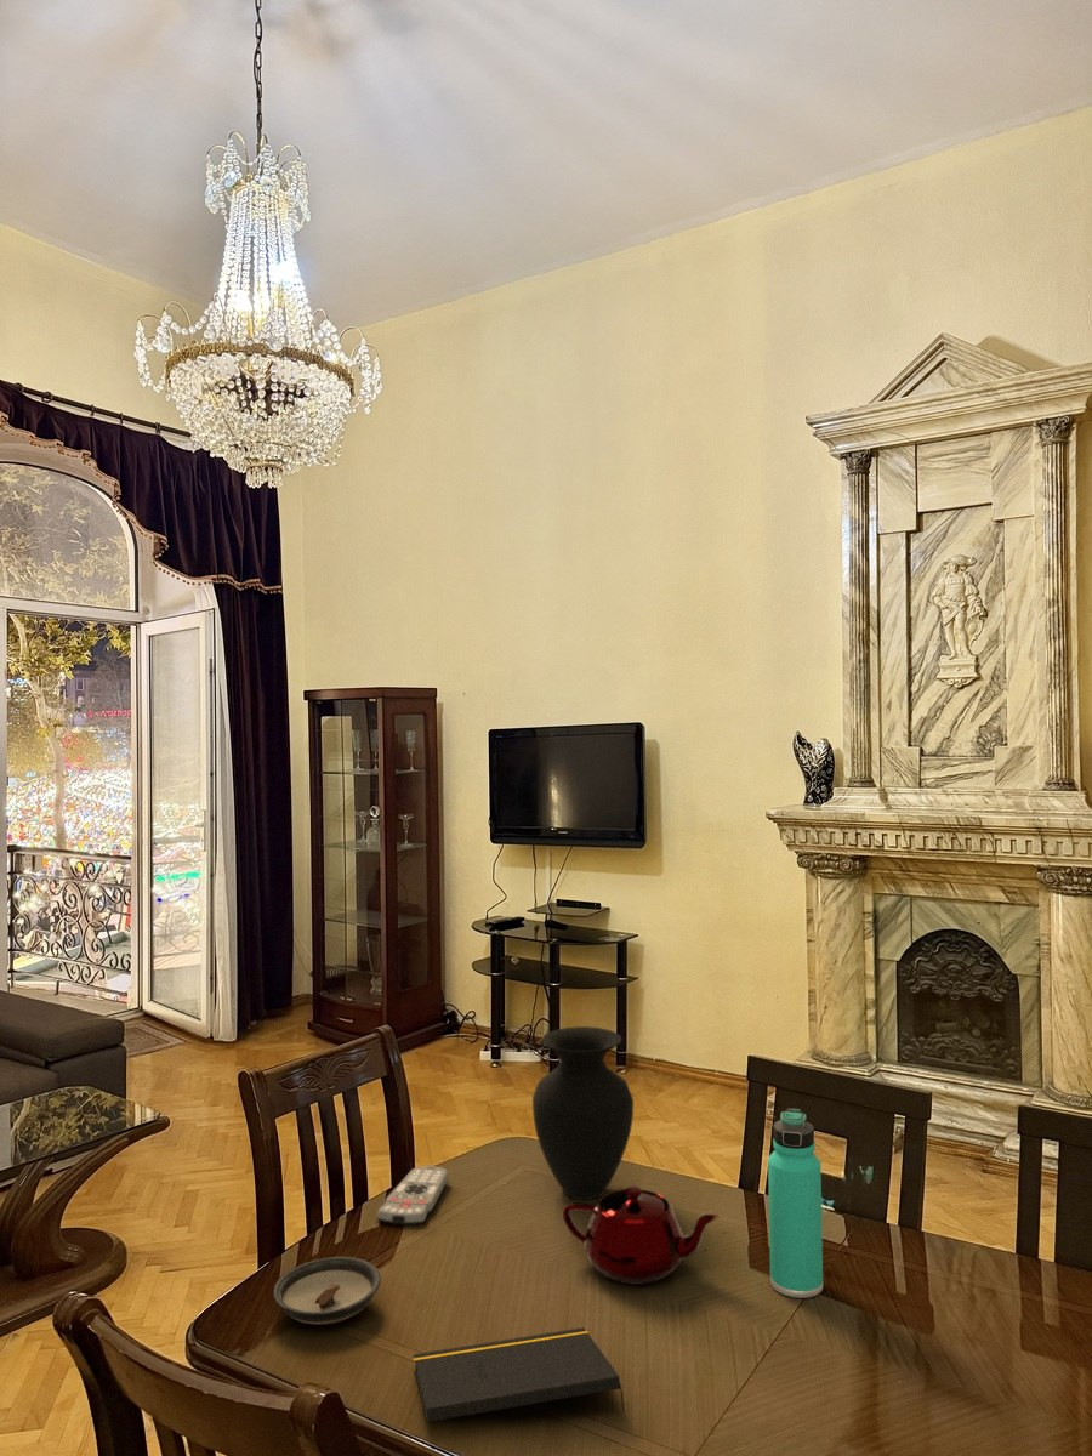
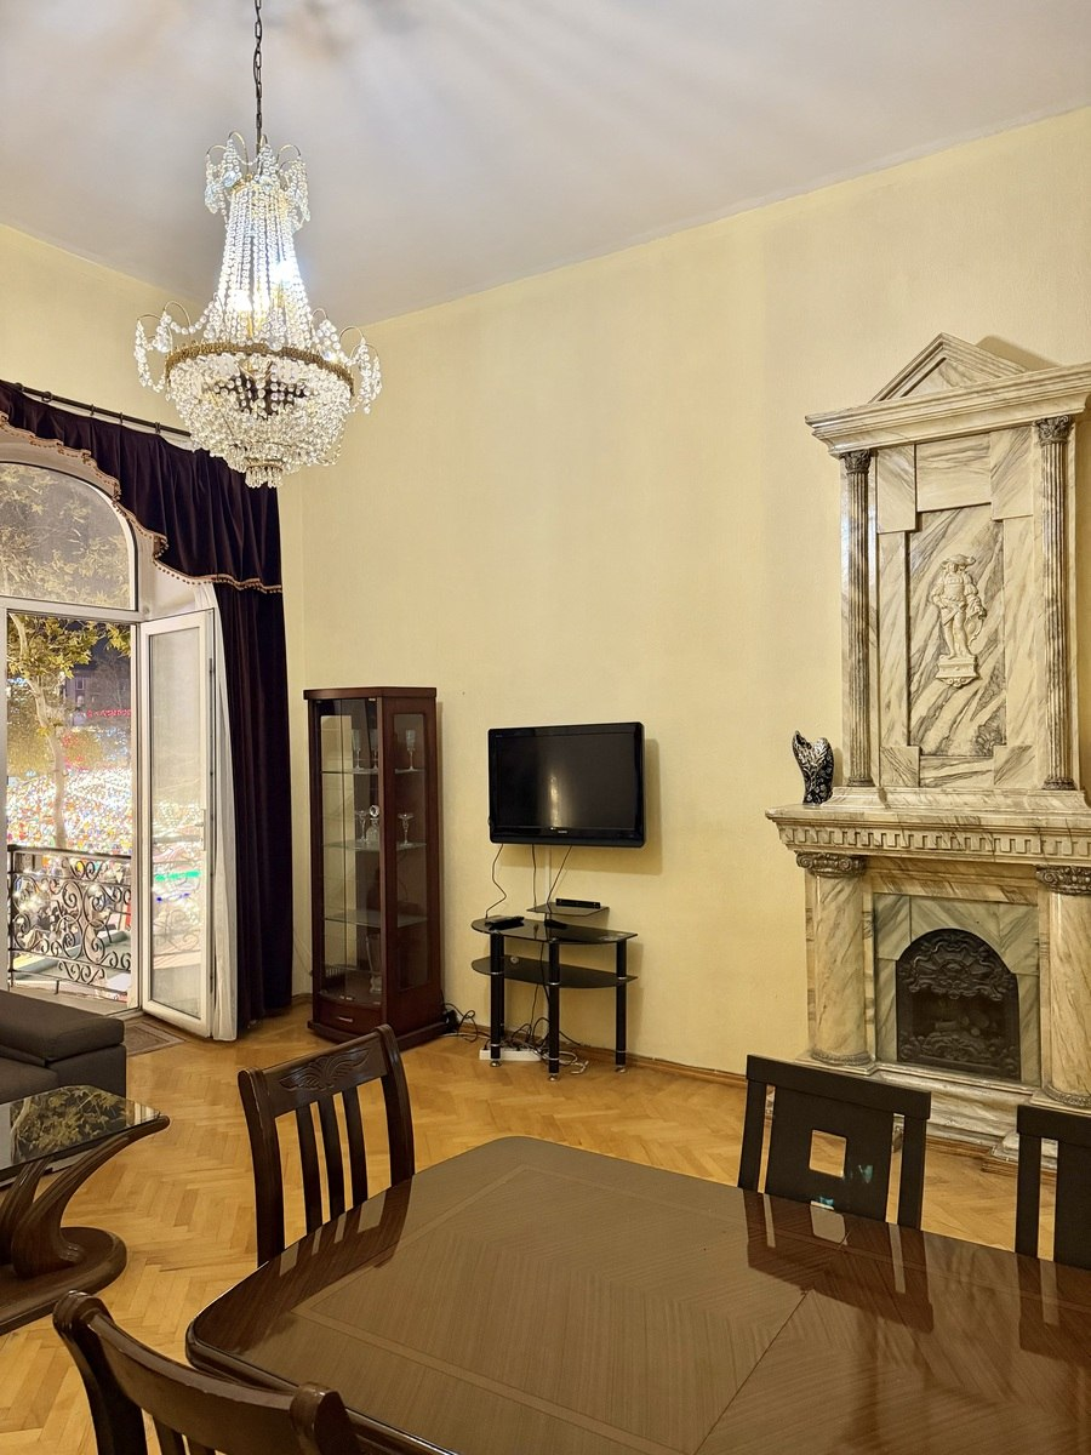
- teapot [561,1184,720,1286]
- thermos bottle [767,1107,824,1299]
- saucer [272,1256,382,1326]
- vase [531,1025,635,1201]
- remote control [376,1165,450,1227]
- notepad [413,1326,626,1423]
